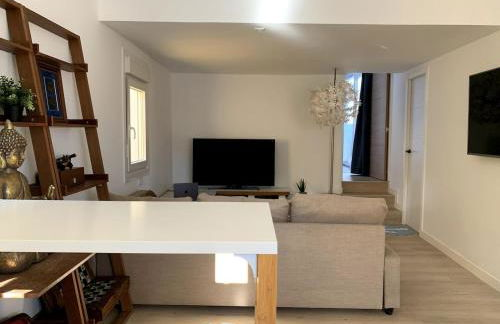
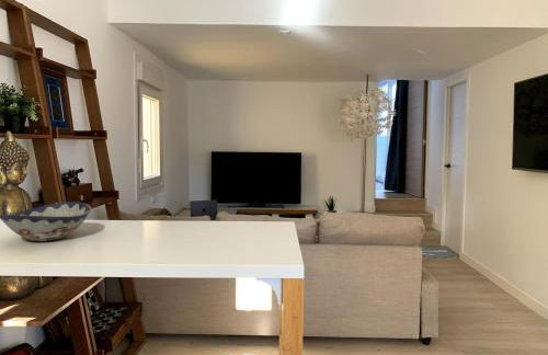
+ decorative bowl [0,201,92,242]
